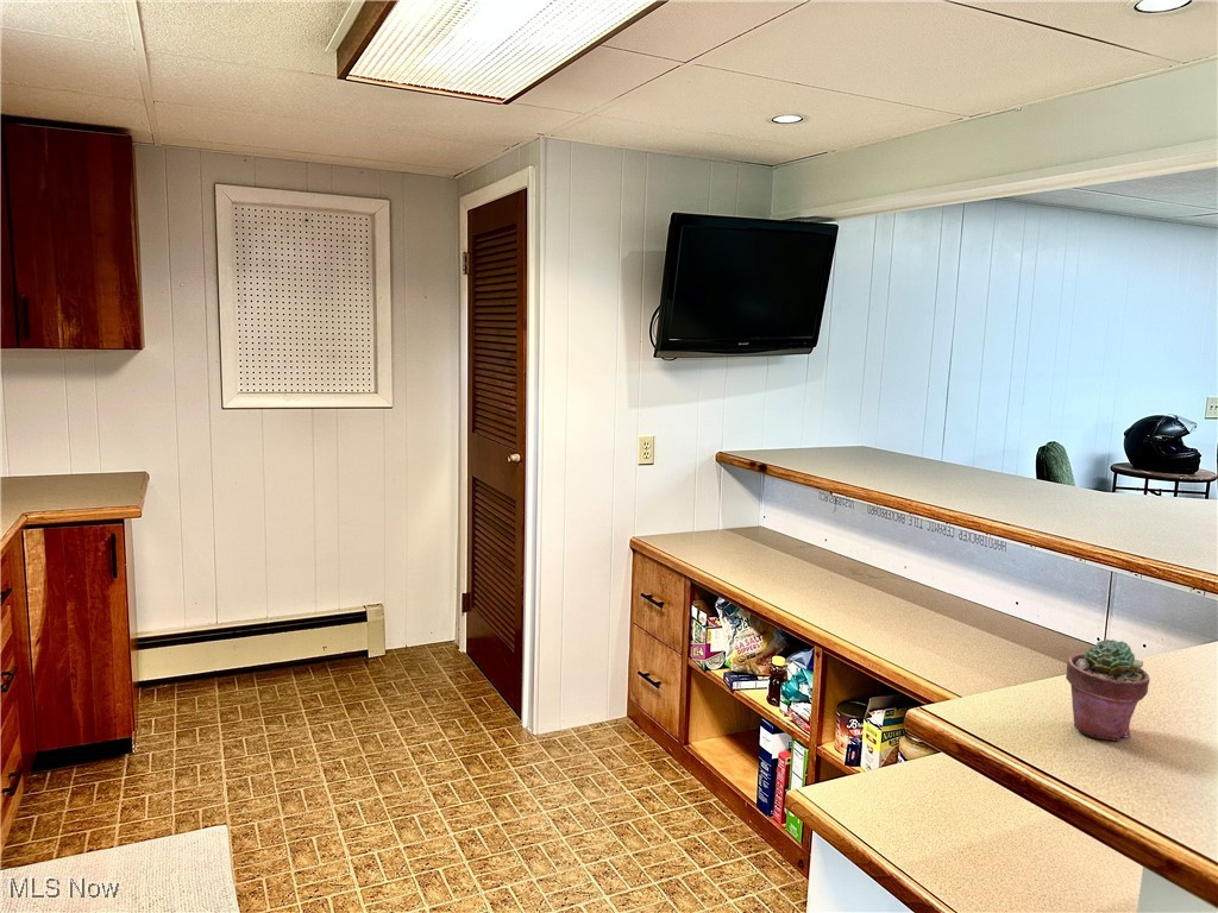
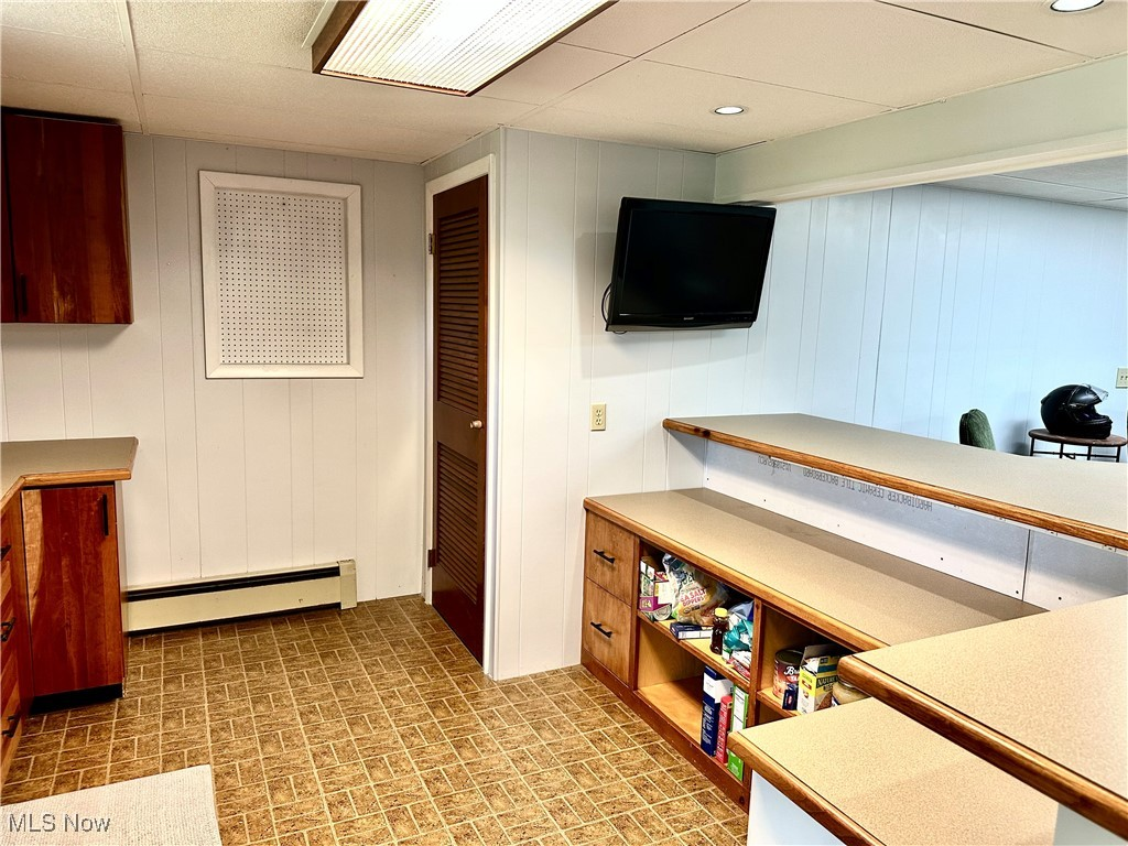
- potted succulent [1065,638,1151,742]
